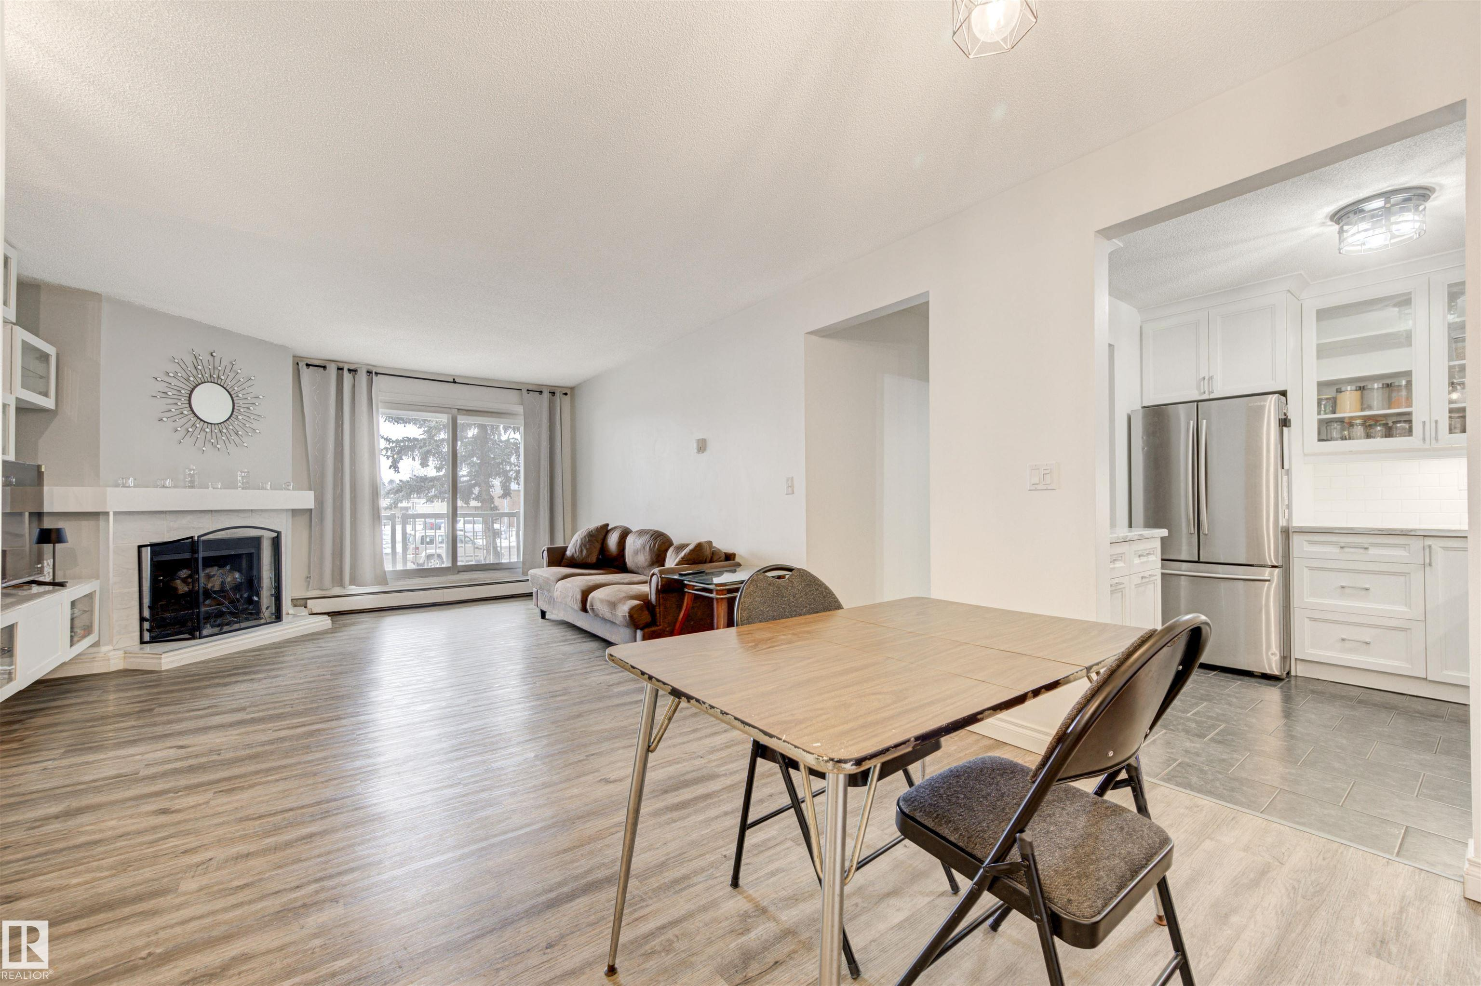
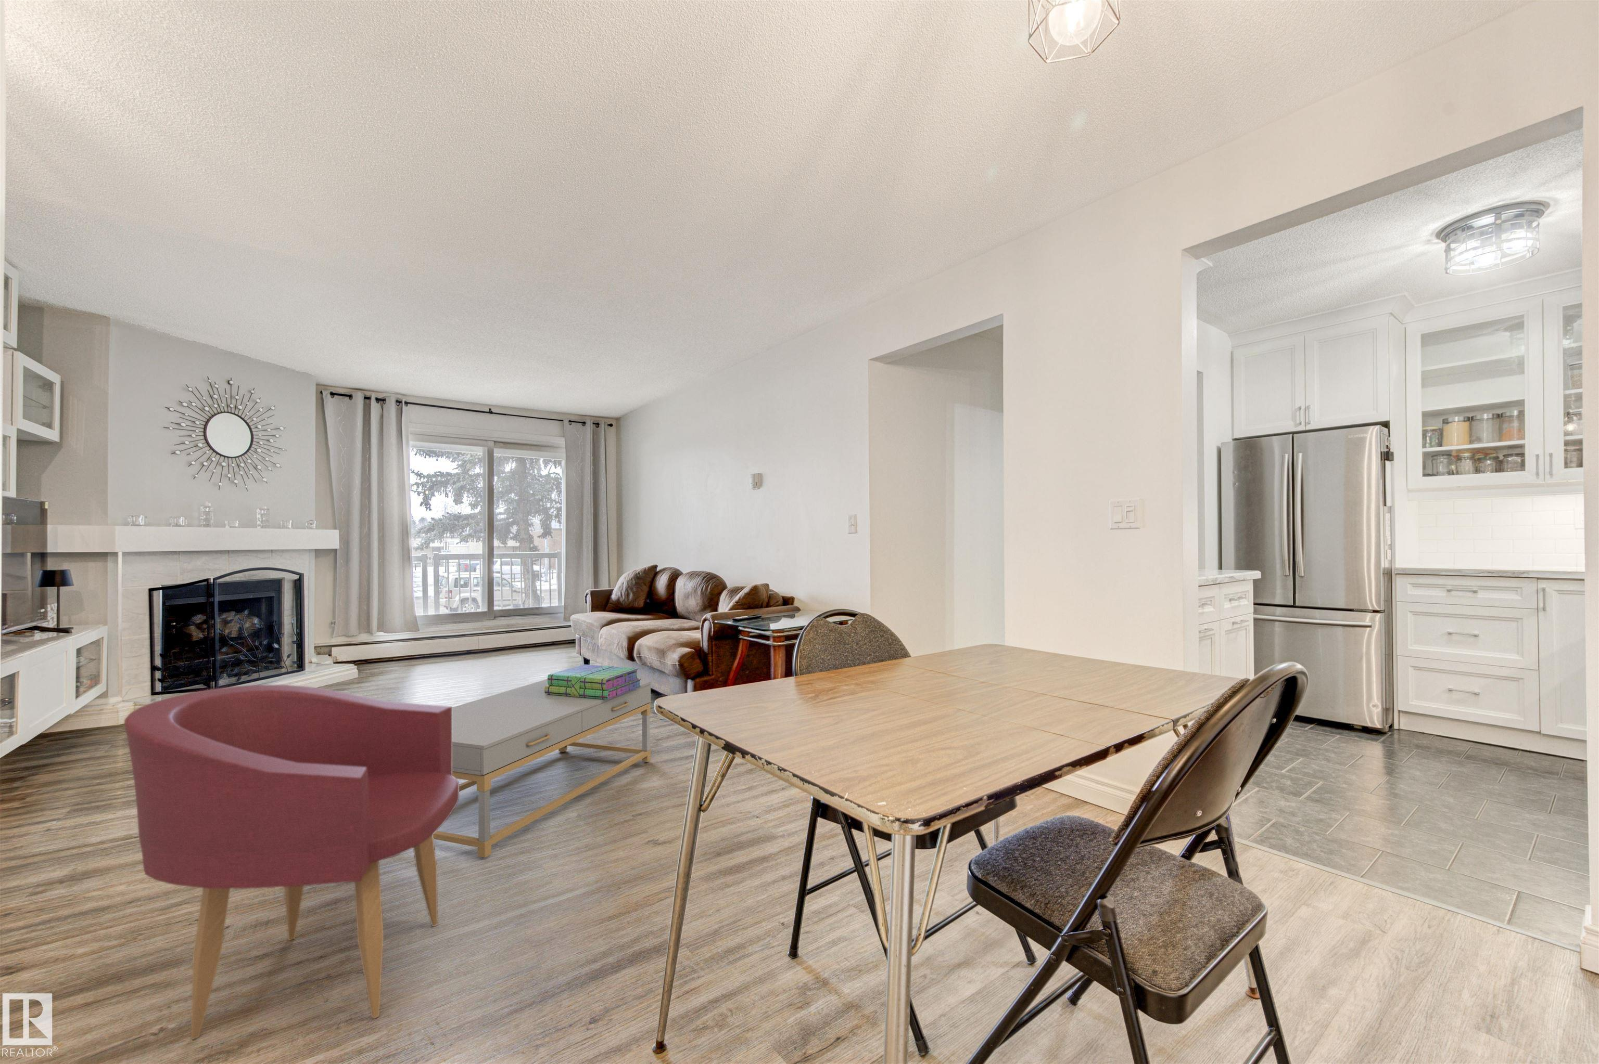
+ armchair [124,684,460,1040]
+ coffee table [434,678,652,859]
+ stack of books [544,664,642,699]
